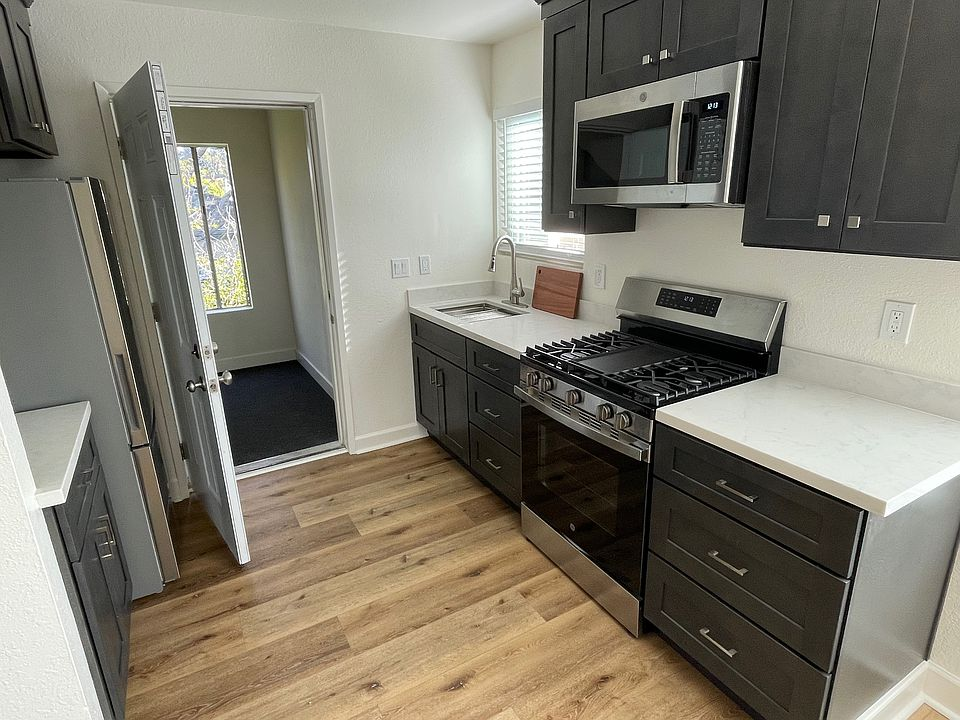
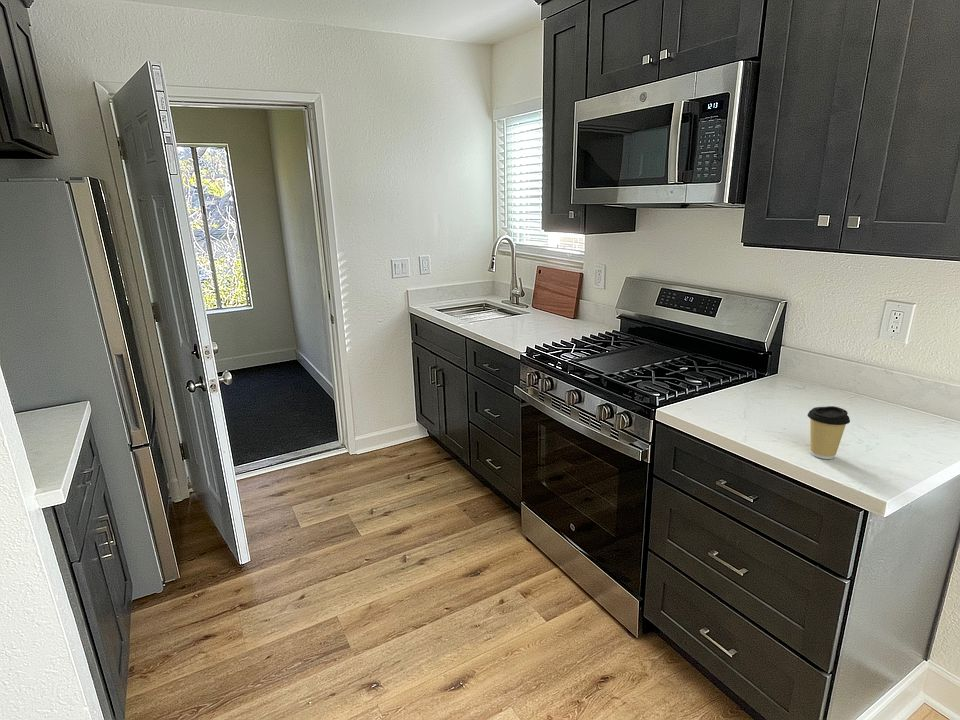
+ coffee cup [807,405,851,460]
